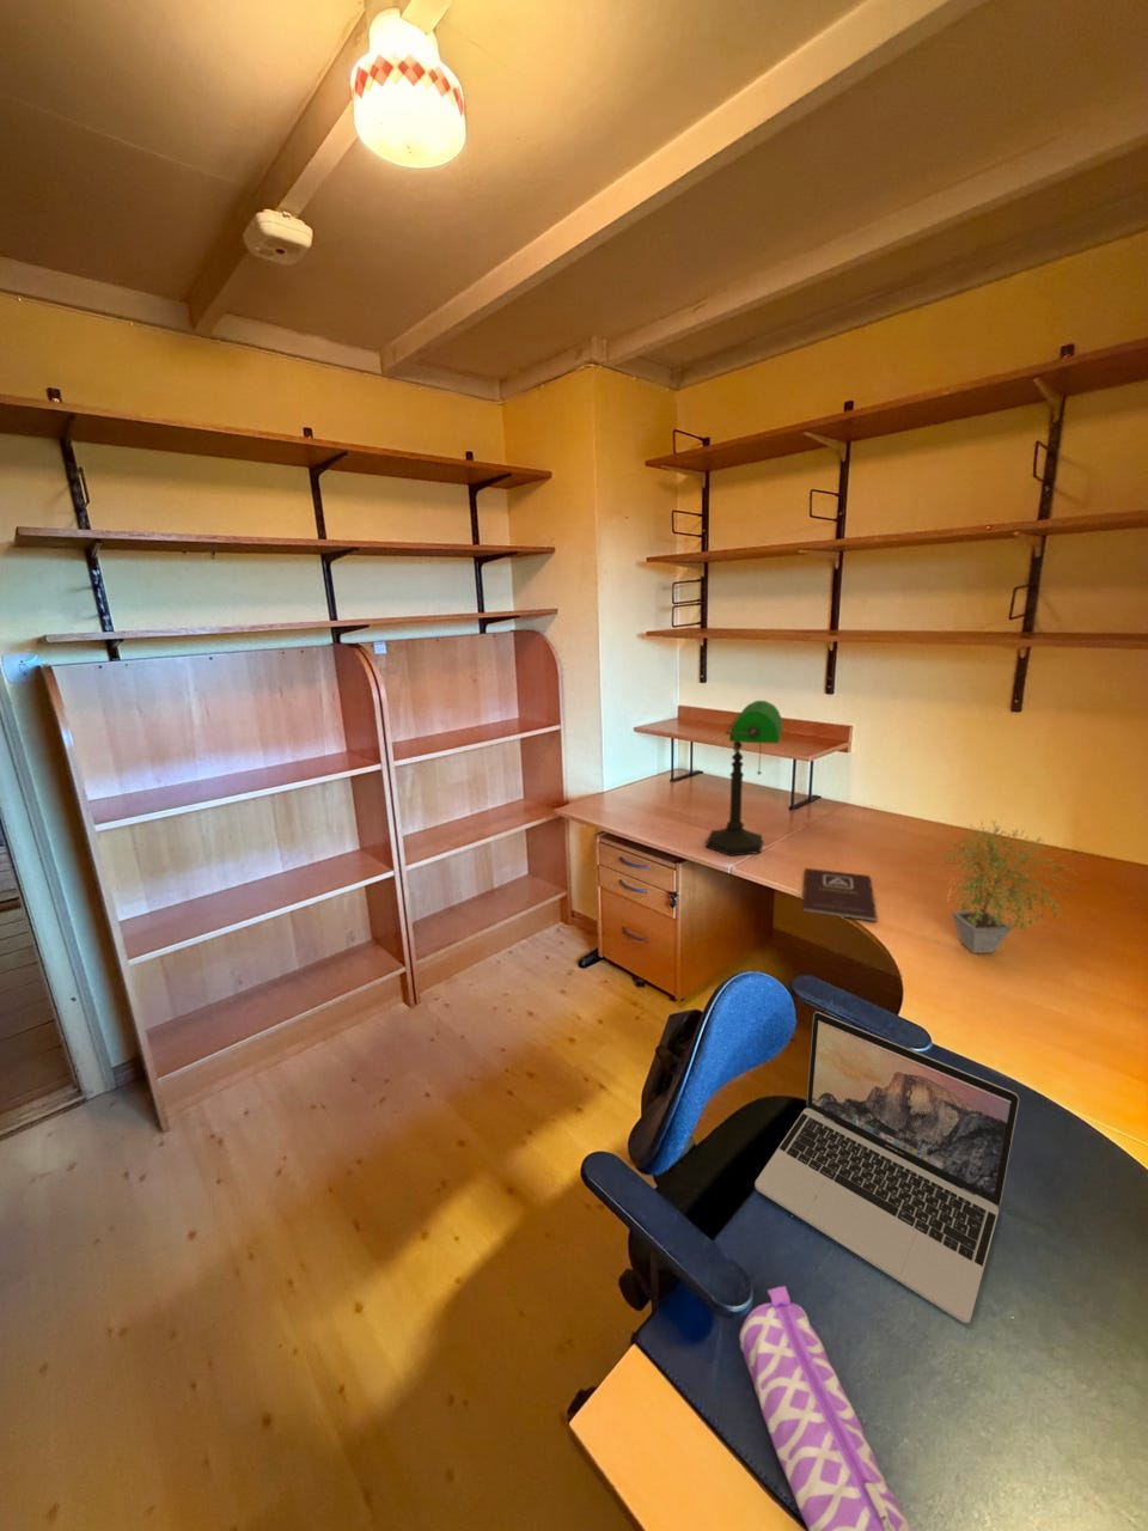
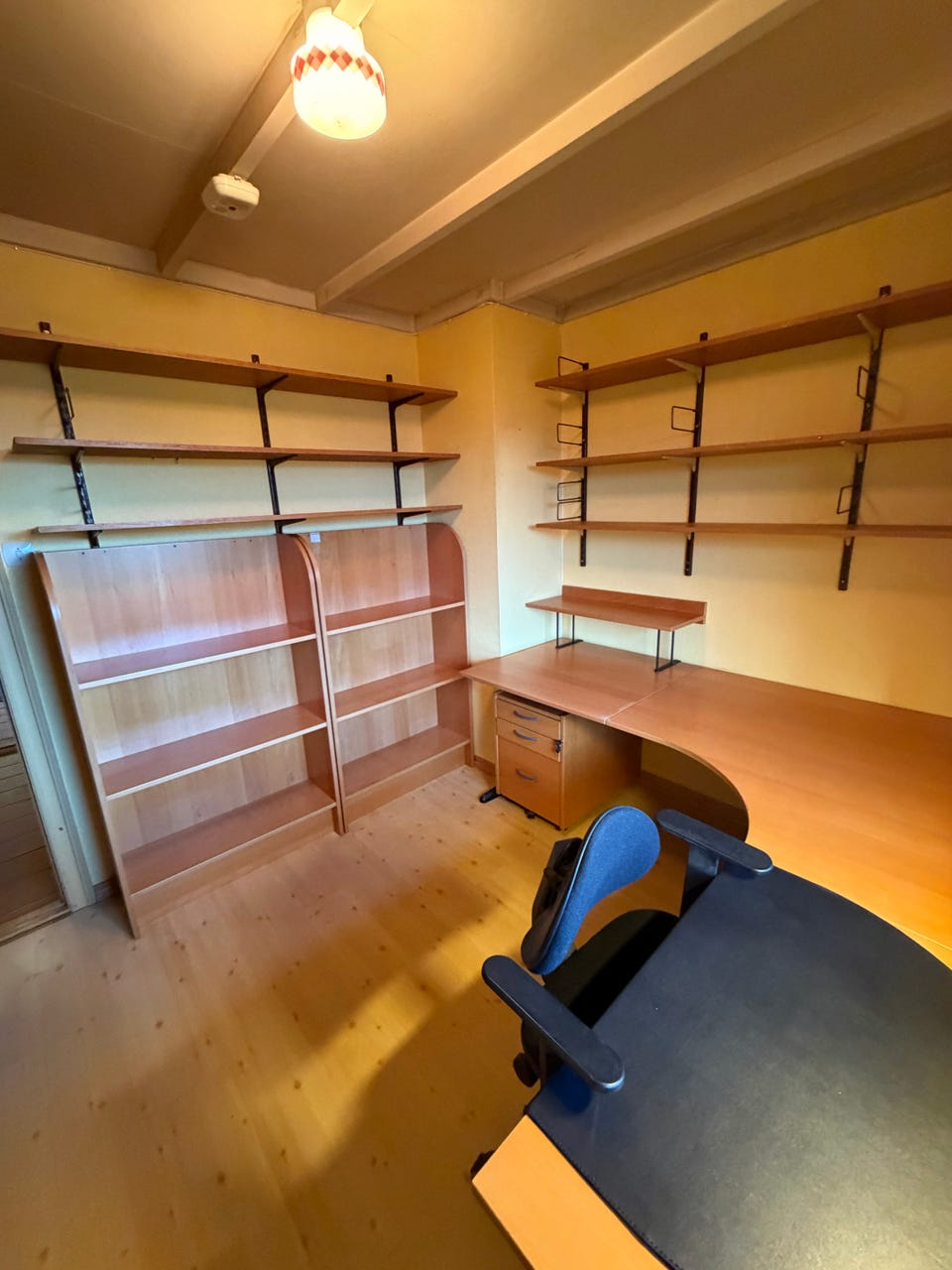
- pencil case [738,1285,913,1531]
- laptop [754,1010,1020,1324]
- desk lamp [704,699,785,856]
- potted plant [932,820,1088,955]
- book [801,867,878,922]
